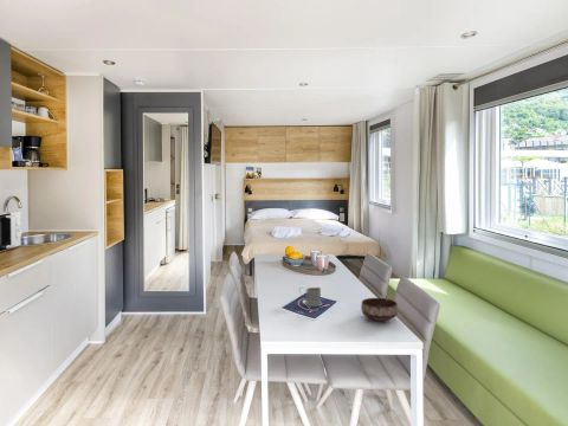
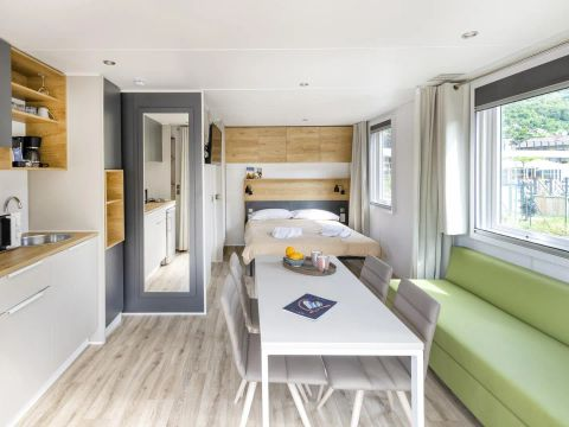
- bowl [360,297,399,322]
- mug [298,286,323,308]
